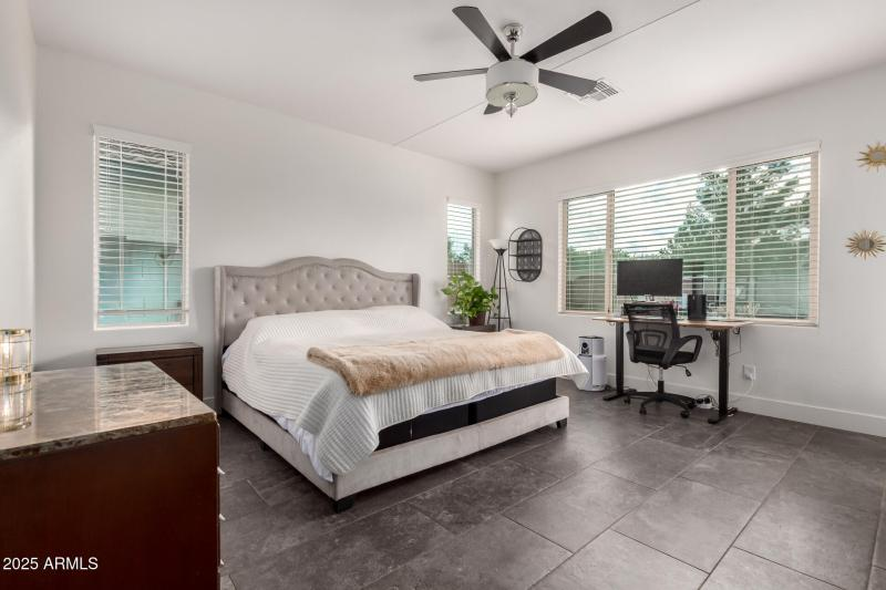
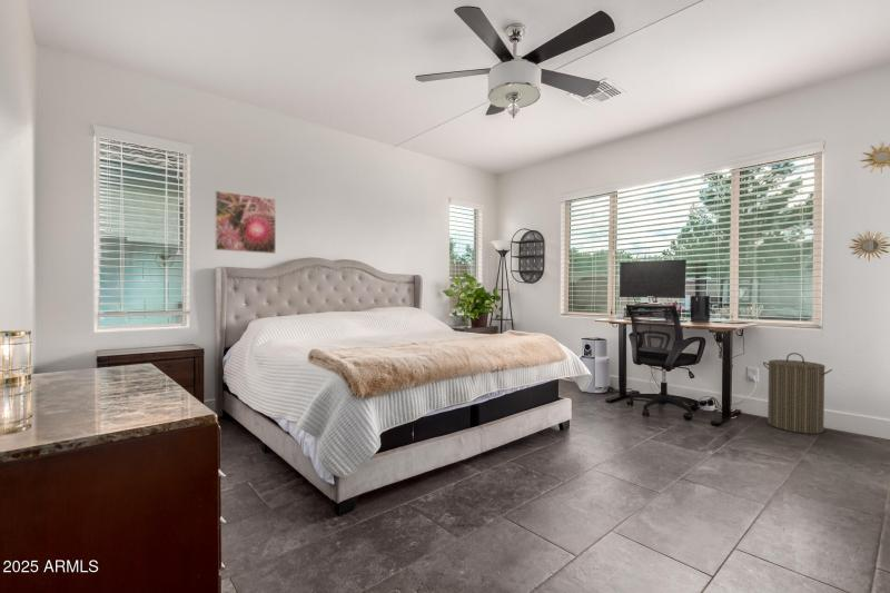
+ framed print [214,189,277,255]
+ laundry hamper [762,352,833,435]
